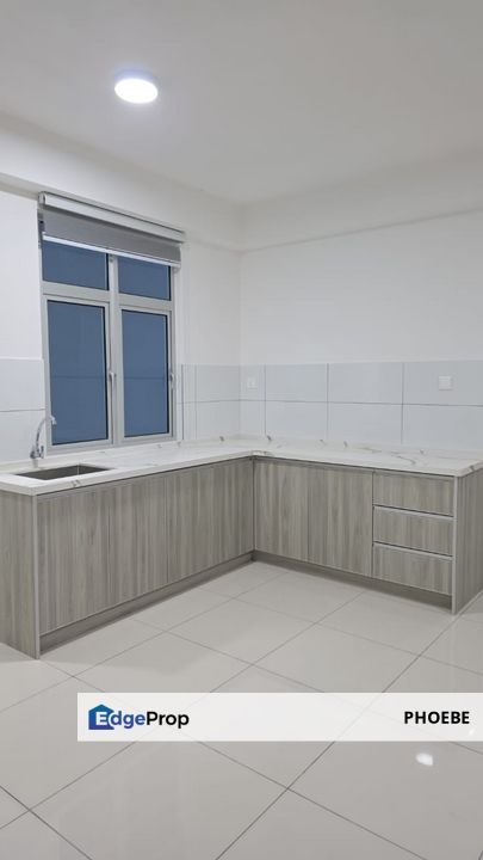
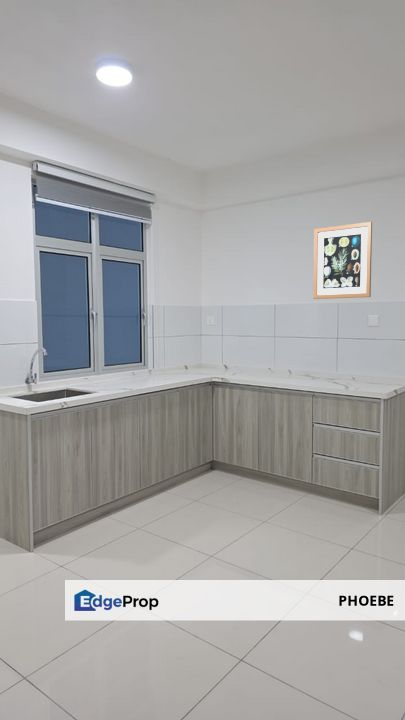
+ wall art [312,221,373,300]
